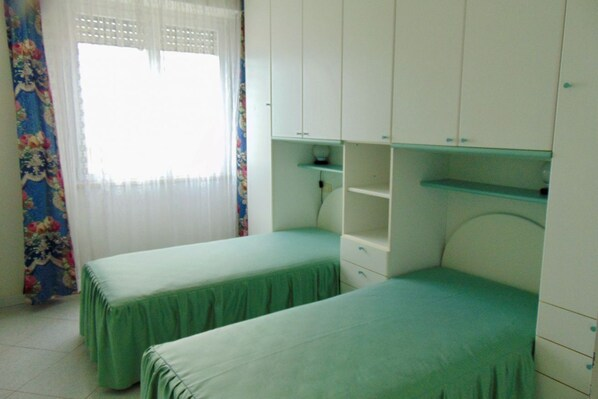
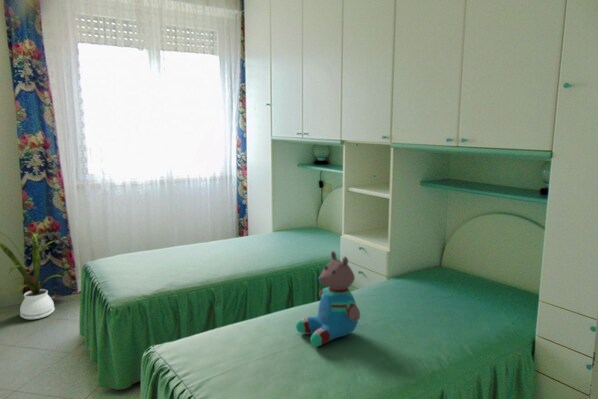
+ teddy bear [295,250,361,348]
+ house plant [0,231,65,320]
